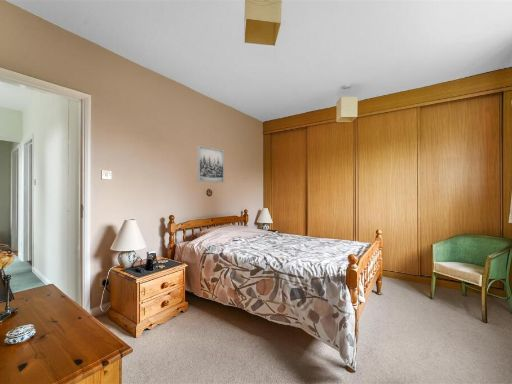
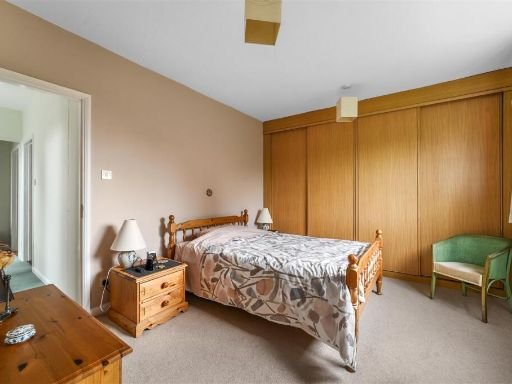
- wall art [196,145,225,183]
